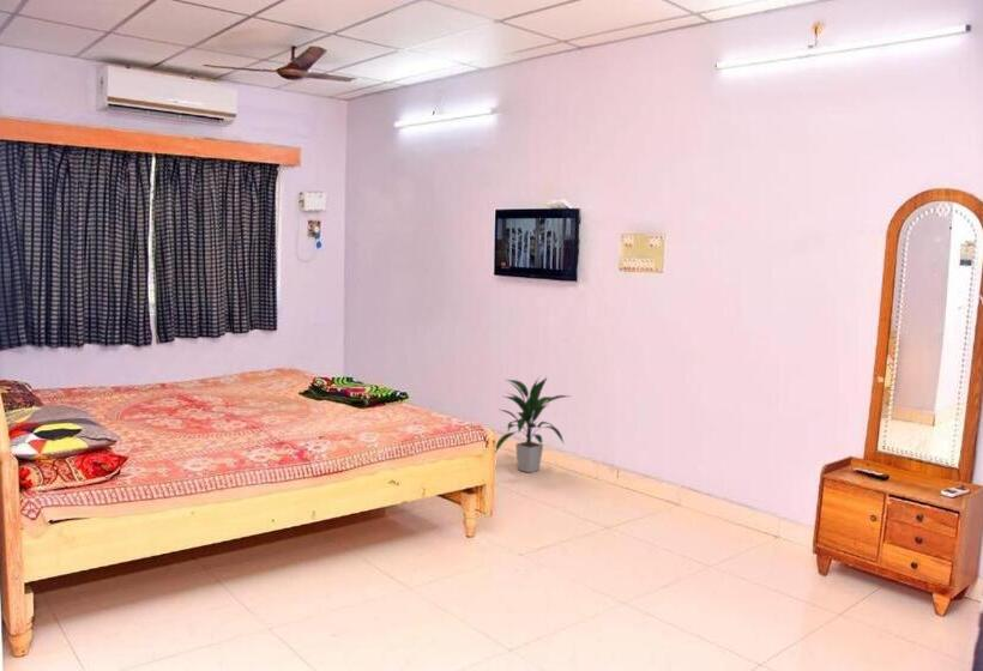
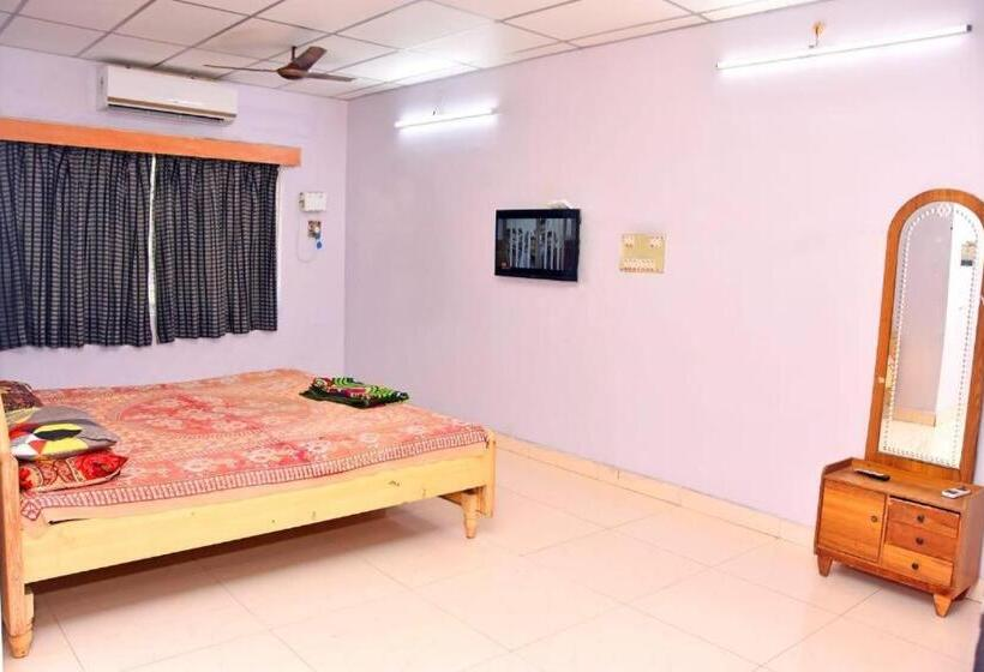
- indoor plant [494,376,571,473]
